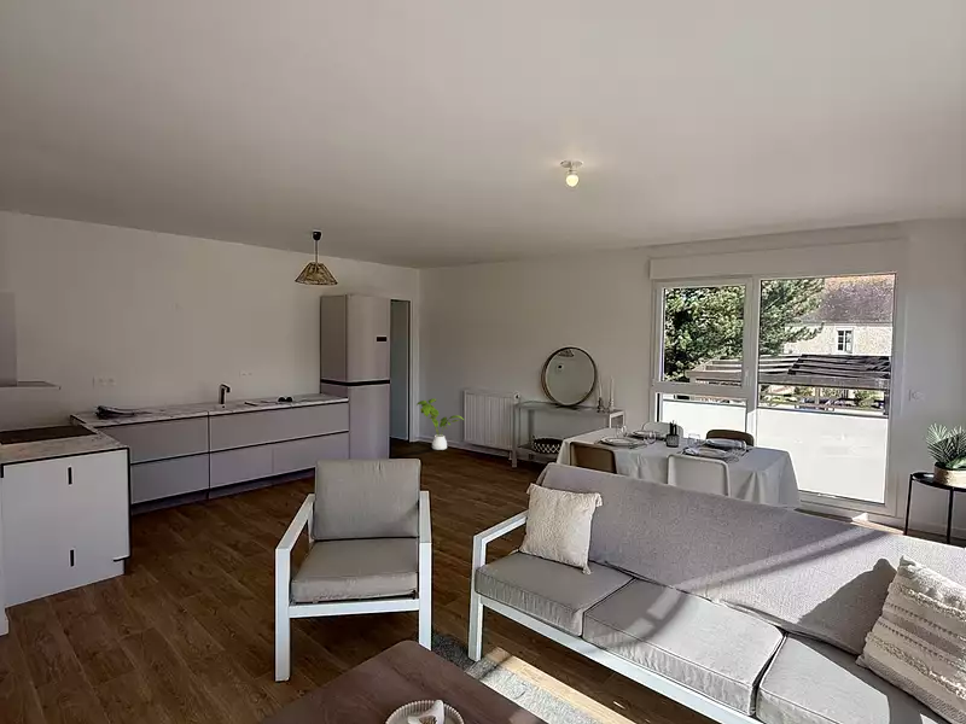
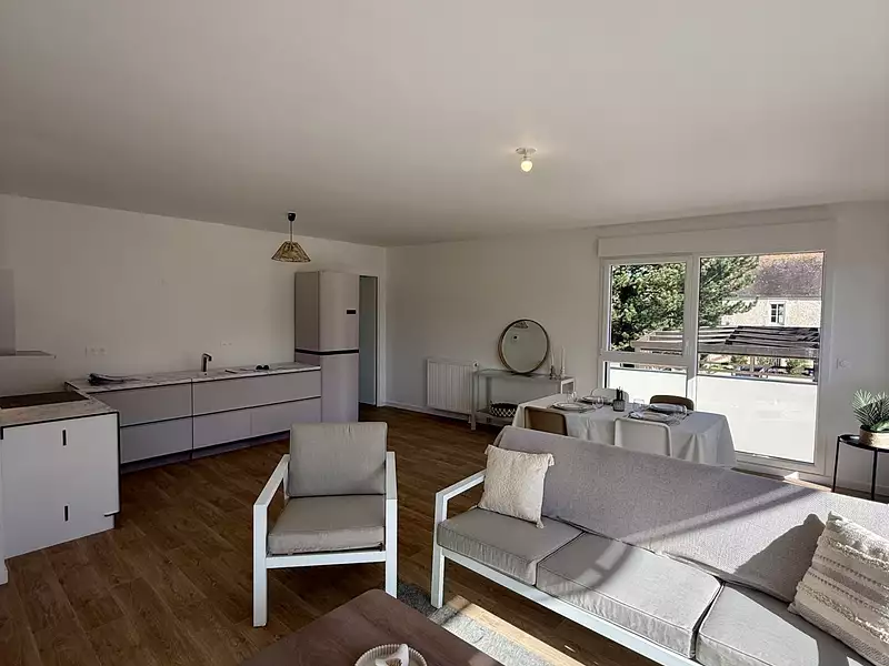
- house plant [415,397,465,451]
